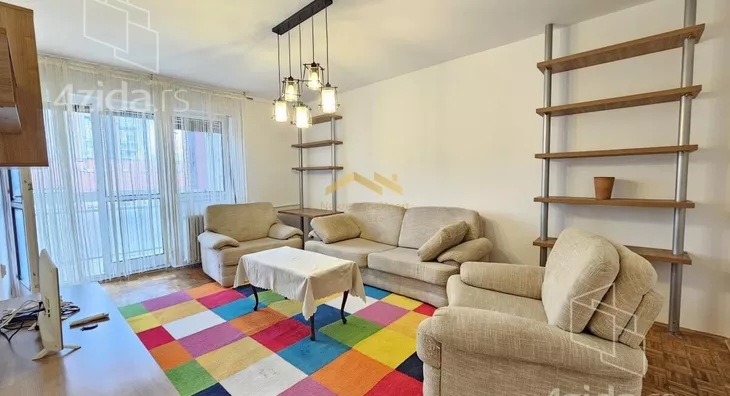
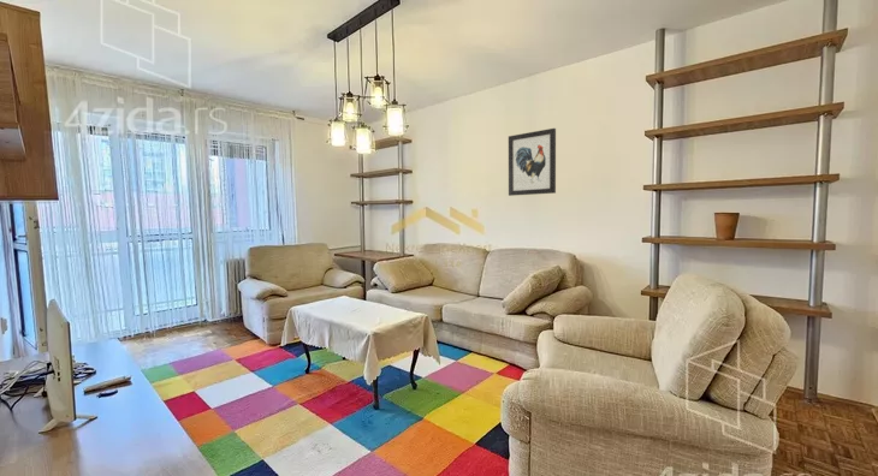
+ wall art [508,127,557,197]
